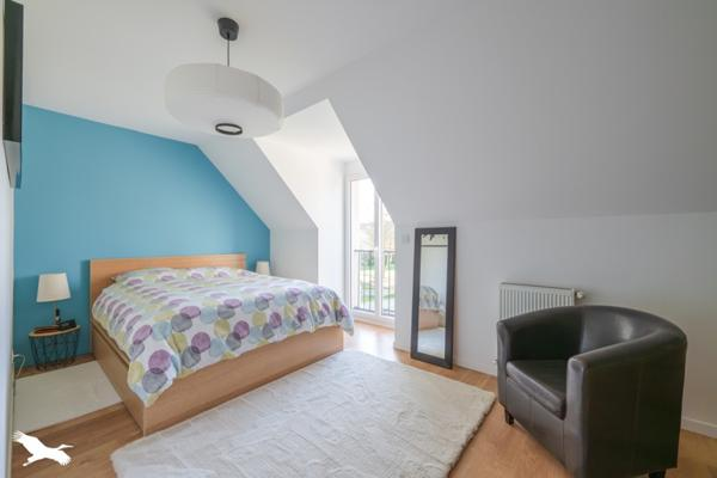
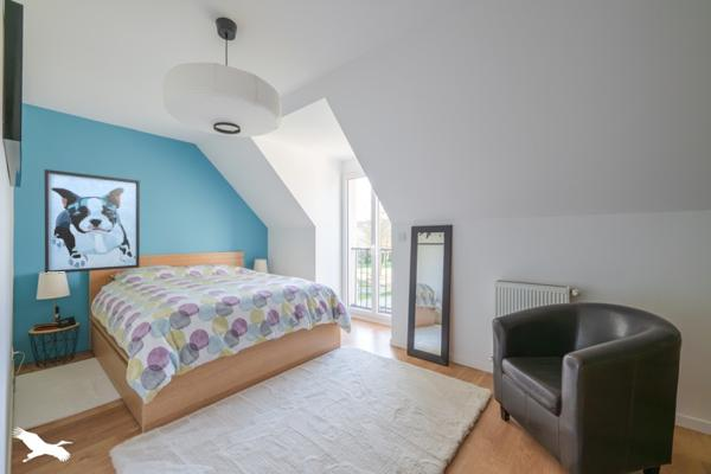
+ wall art [44,168,141,274]
